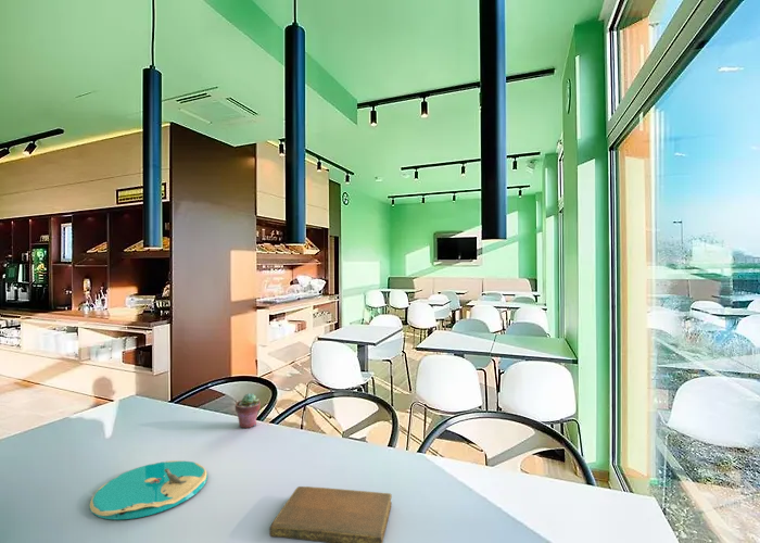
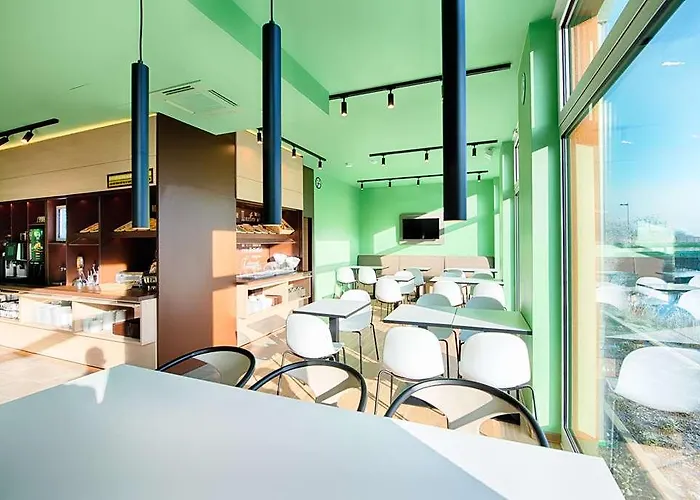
- potted succulent [235,392,262,429]
- notebook [268,485,393,543]
- plate [88,459,208,520]
